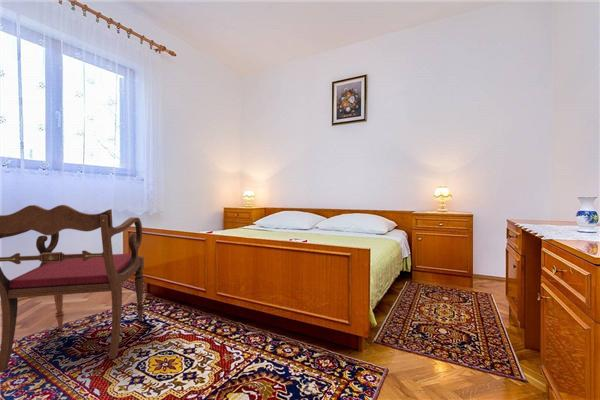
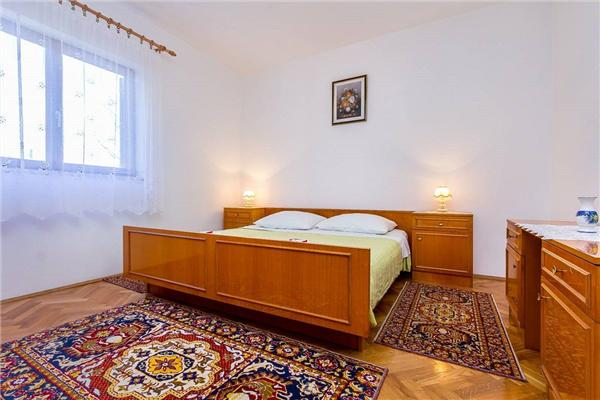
- armchair [0,204,145,373]
